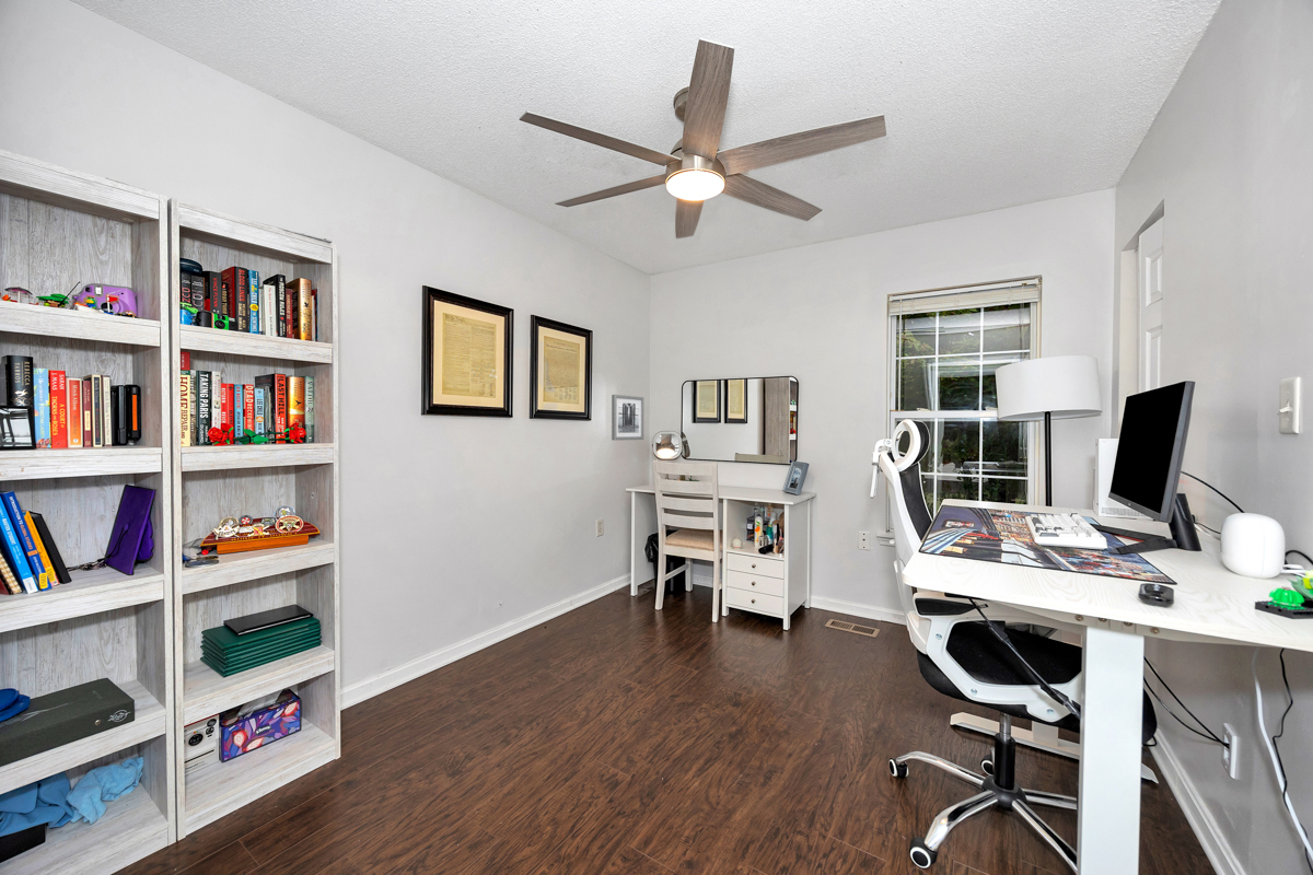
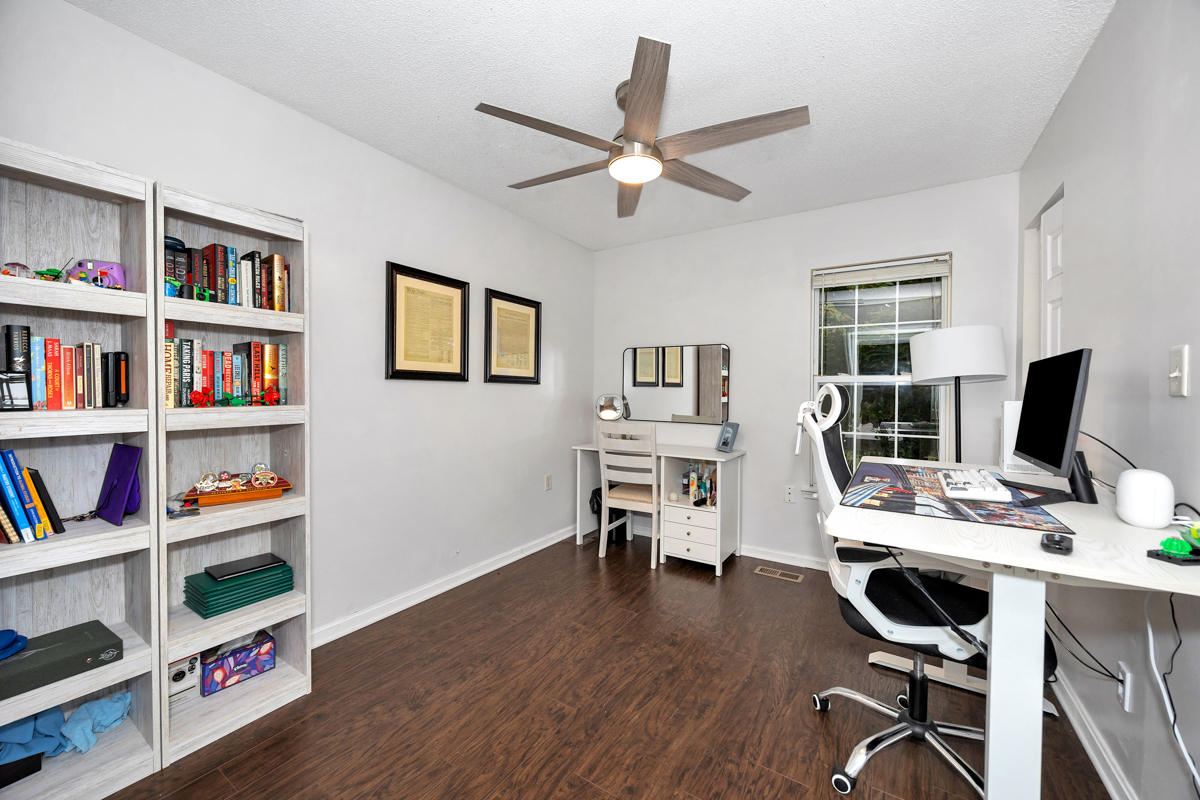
- wall art [611,394,644,441]
